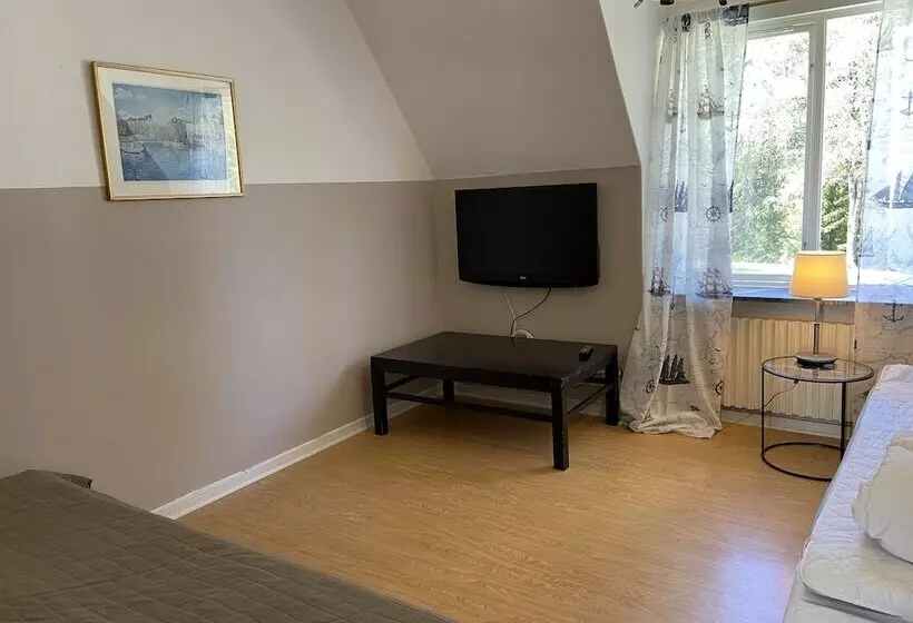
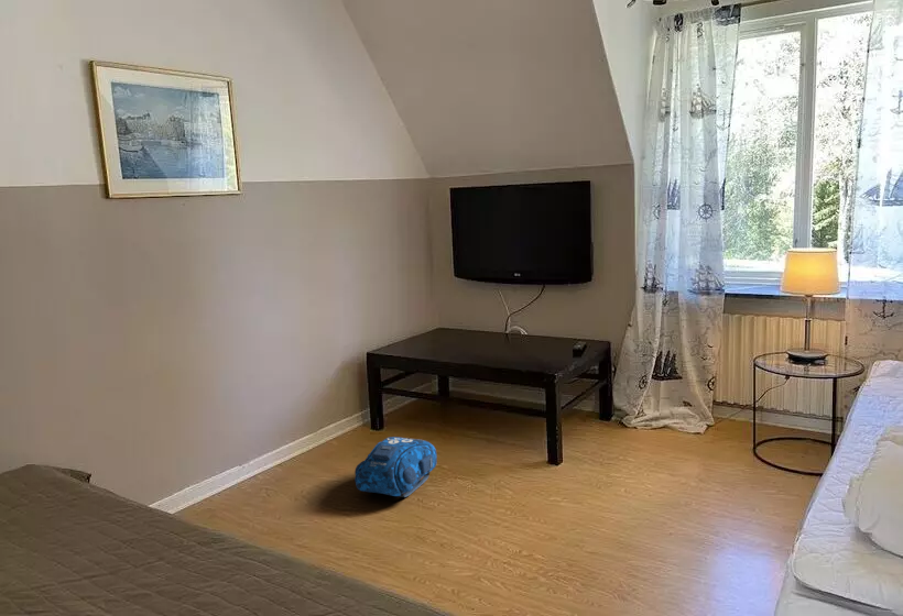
+ backpack [353,436,438,498]
